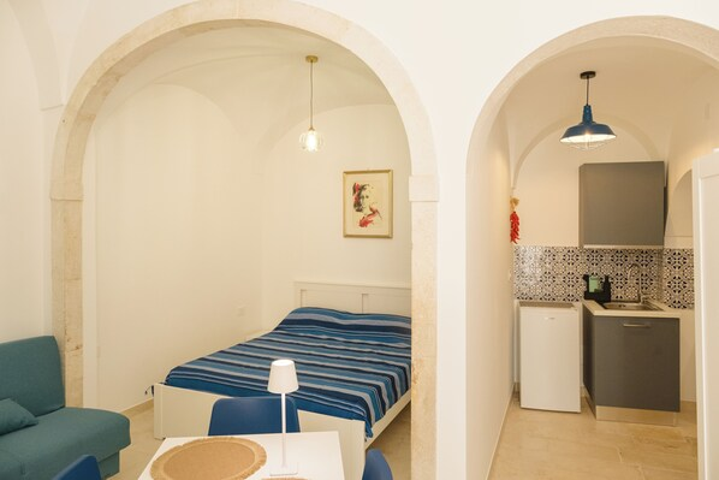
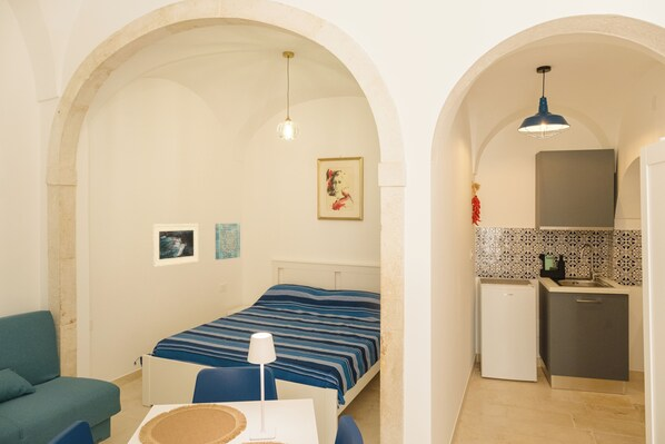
+ wall art [215,223,241,260]
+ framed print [151,223,200,268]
